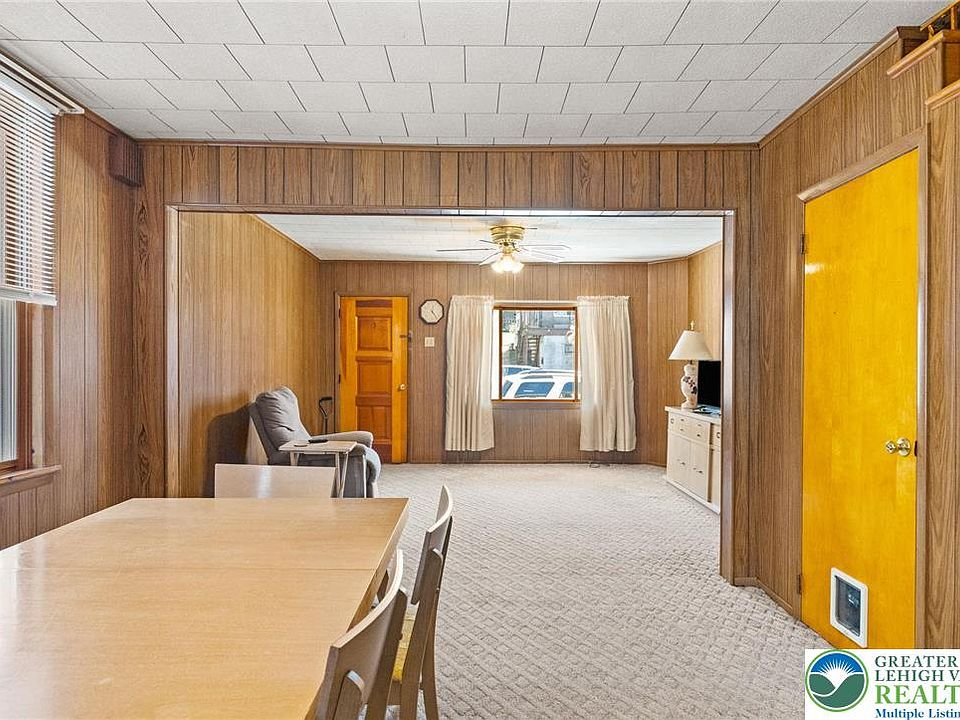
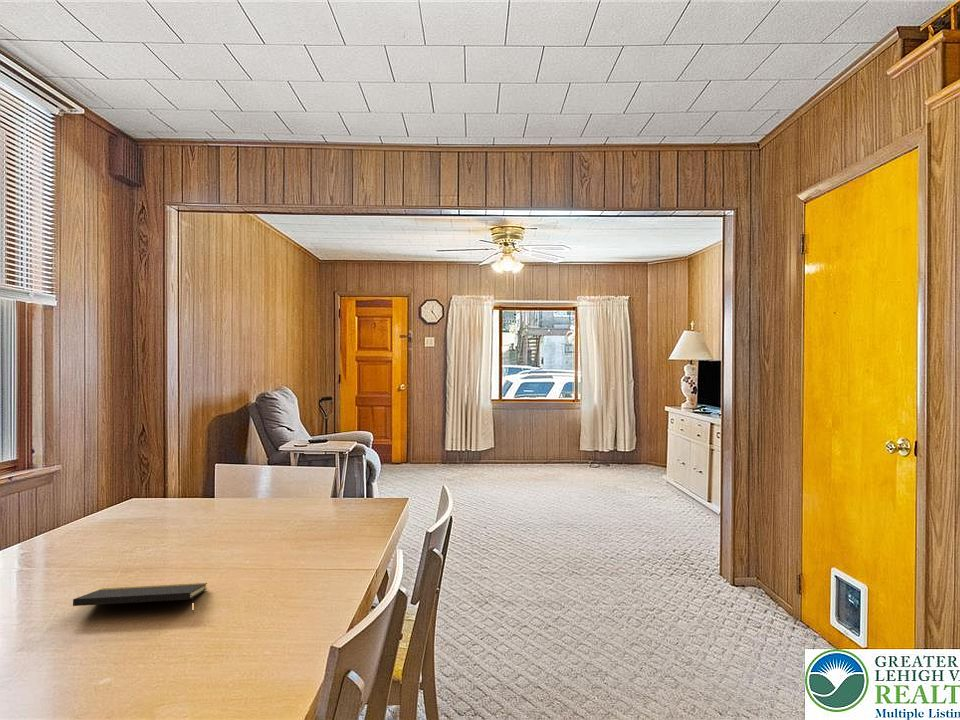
+ notepad [72,582,208,615]
